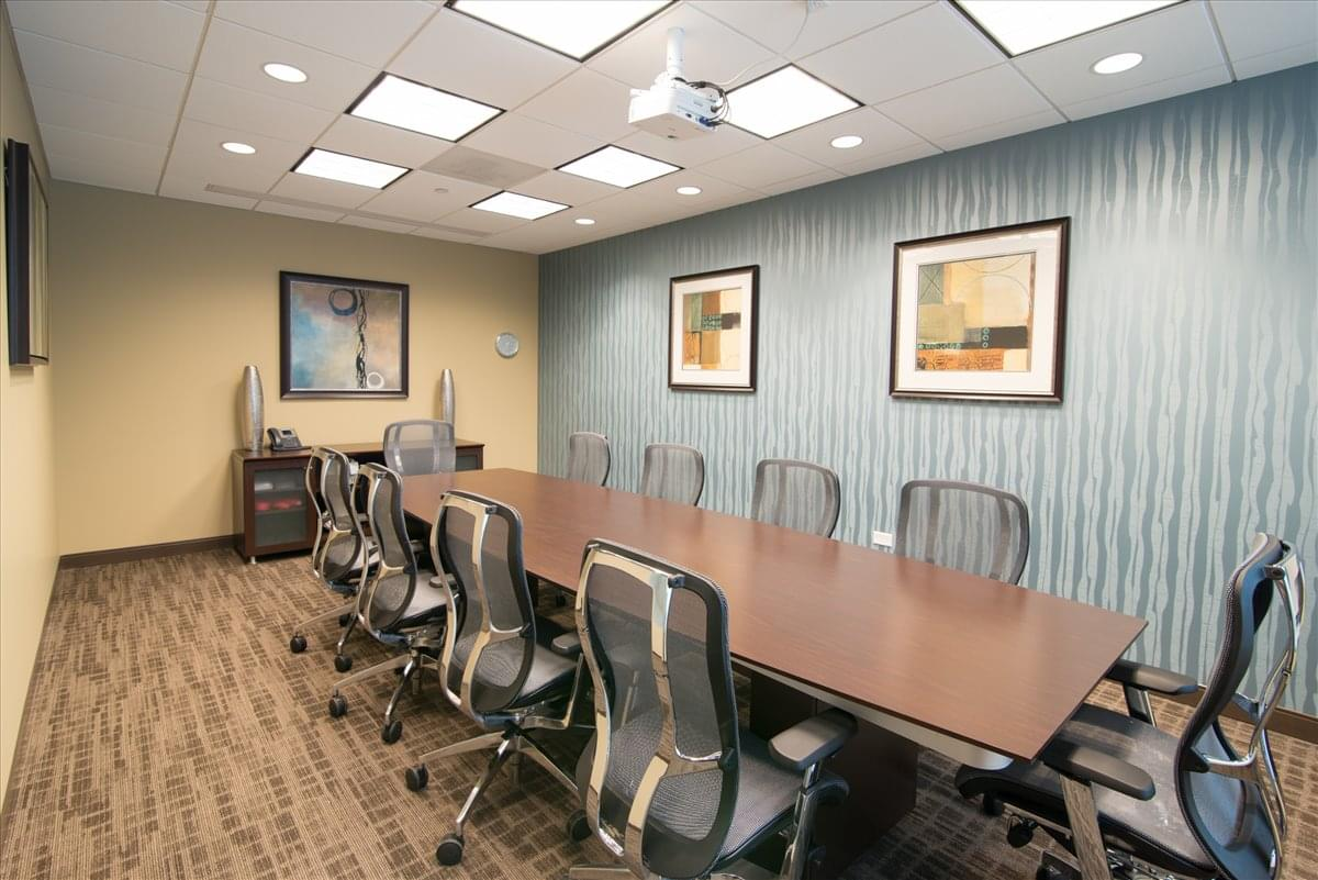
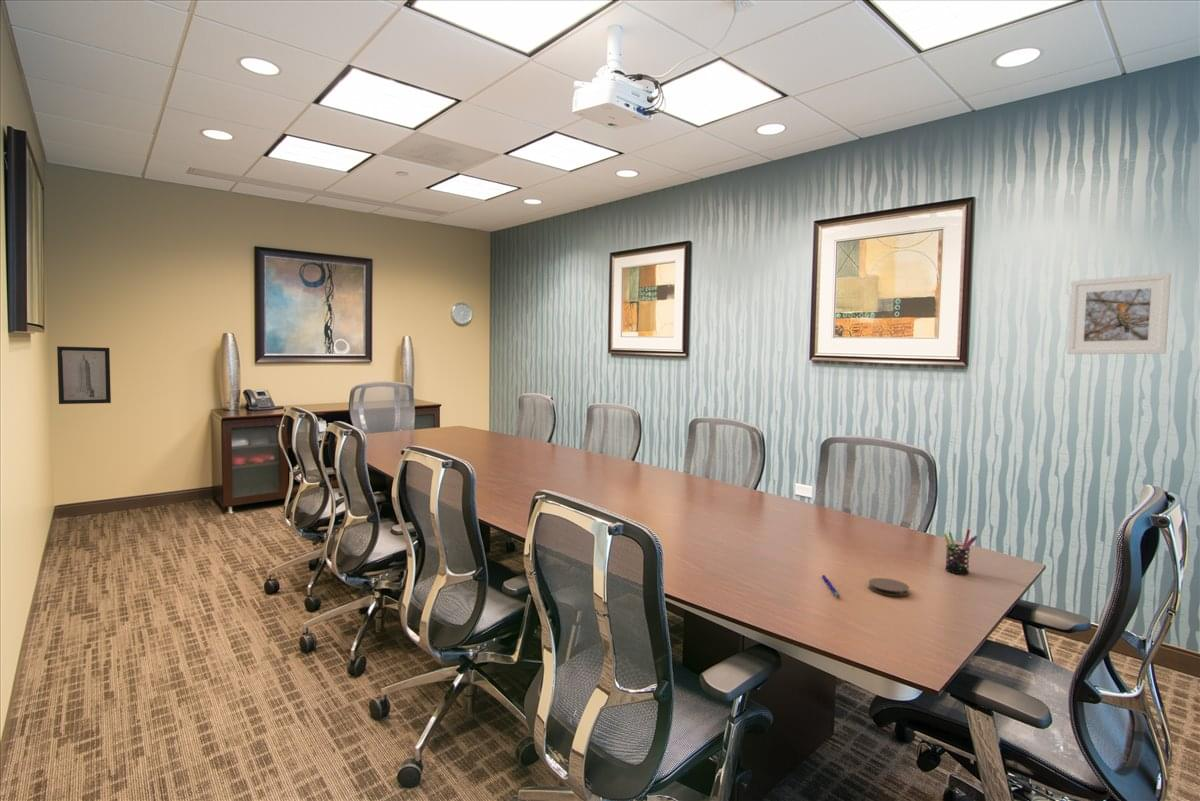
+ coaster [867,577,910,597]
+ pen [821,574,840,598]
+ wall art [56,345,112,405]
+ pen holder [942,528,978,575]
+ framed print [1066,272,1172,355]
